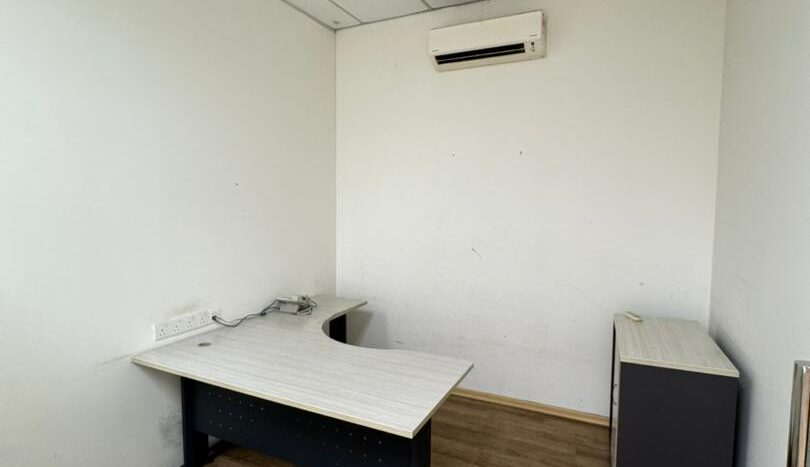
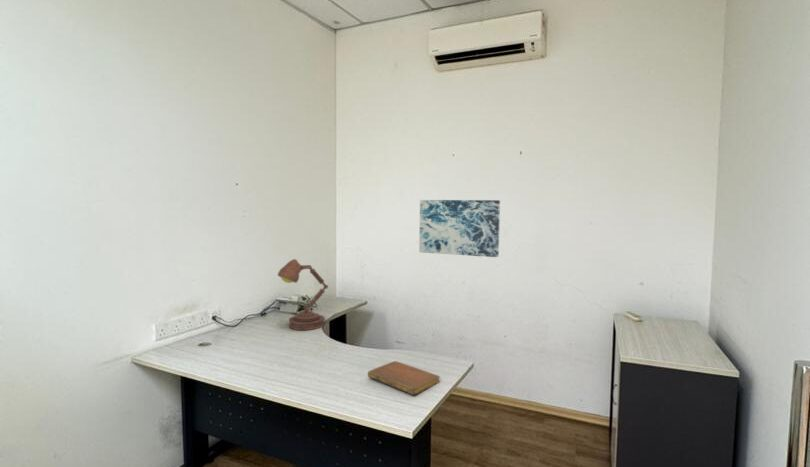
+ desk lamp [277,258,329,331]
+ wall art [418,199,501,258]
+ notebook [367,360,441,396]
